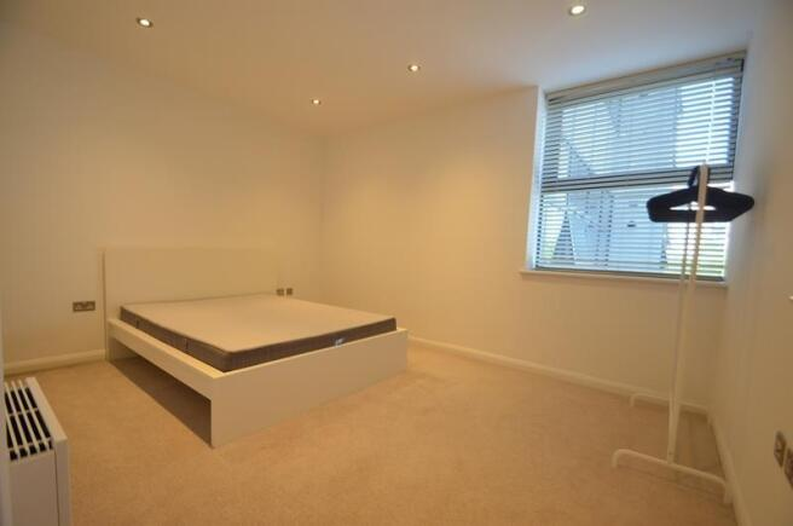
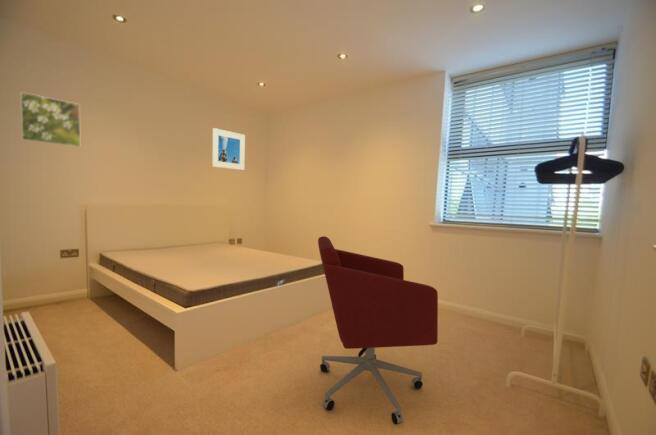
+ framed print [211,127,246,171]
+ armchair [317,235,439,426]
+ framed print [19,91,81,148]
